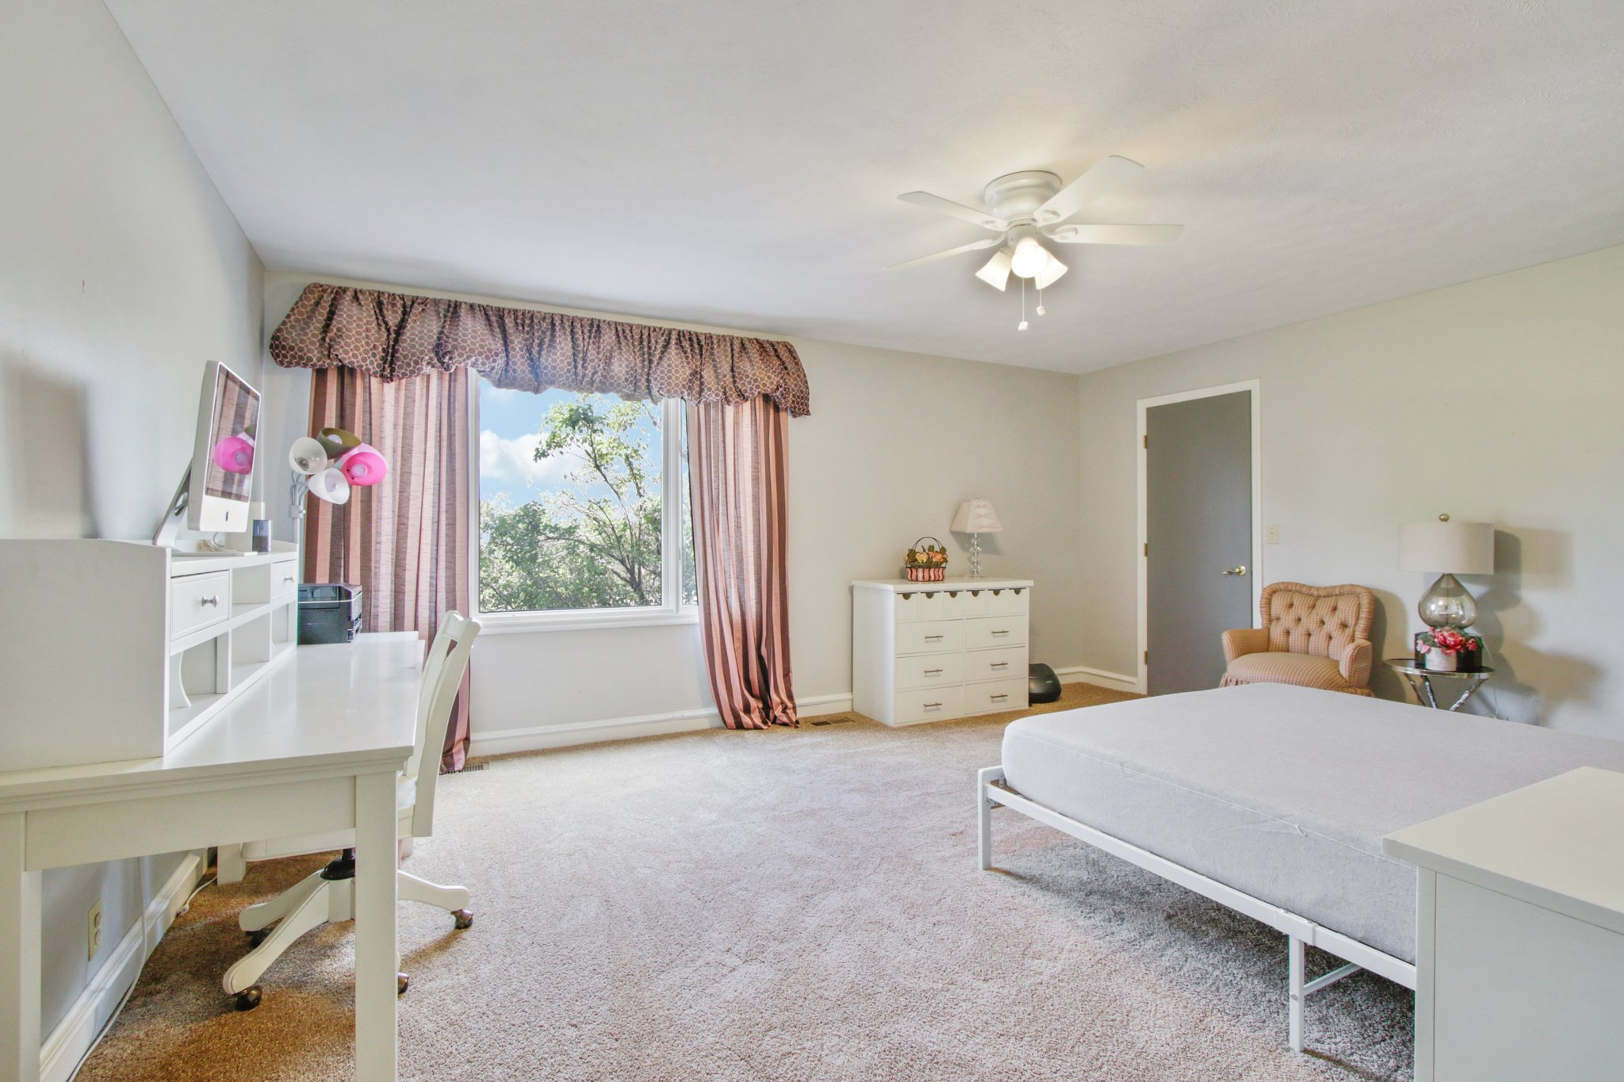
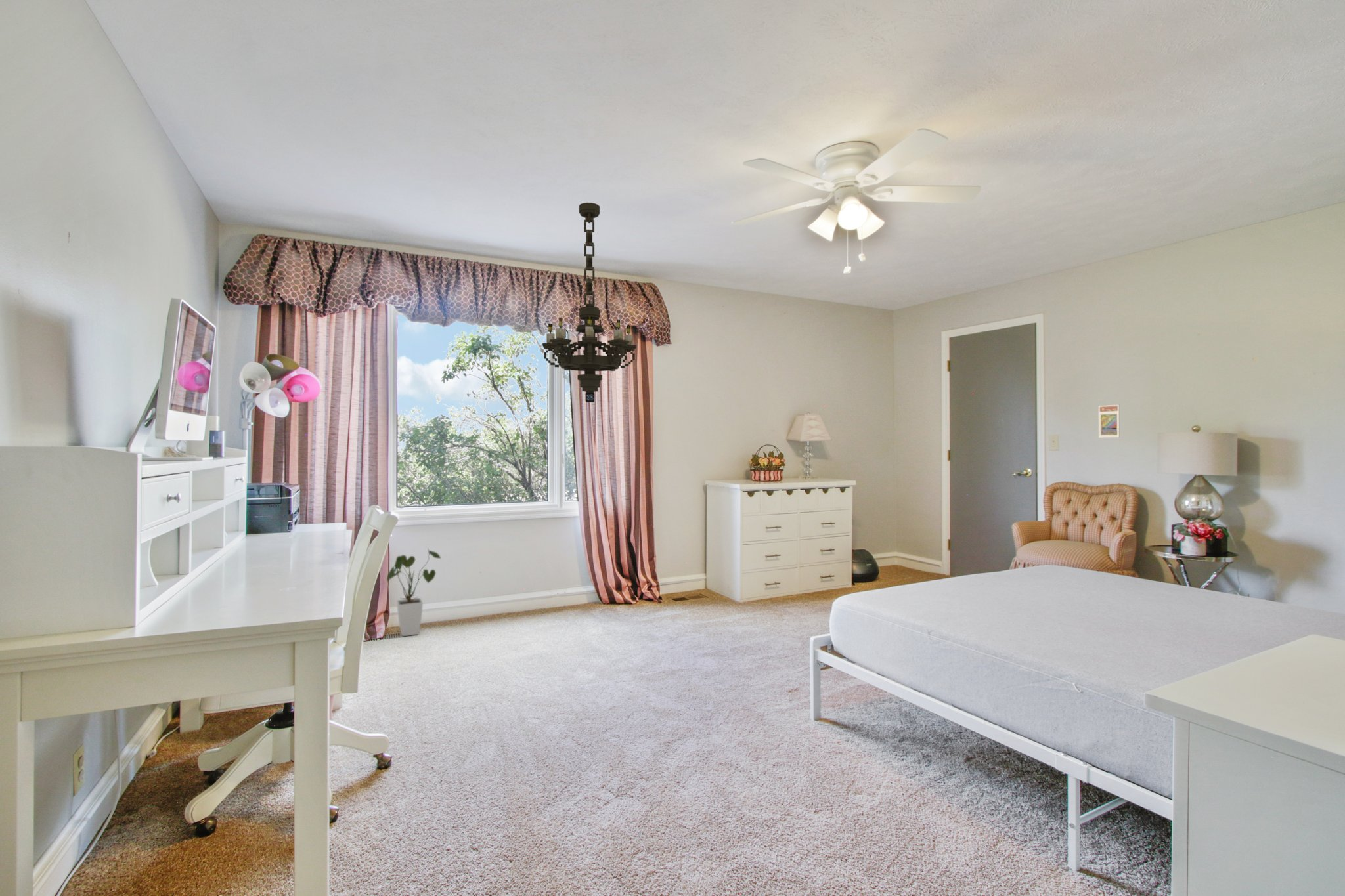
+ house plant [386,549,441,637]
+ trading card display case [1098,404,1120,438]
+ chandelier [542,202,637,403]
